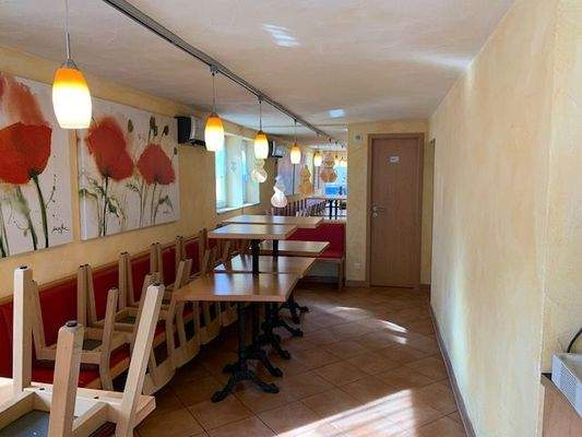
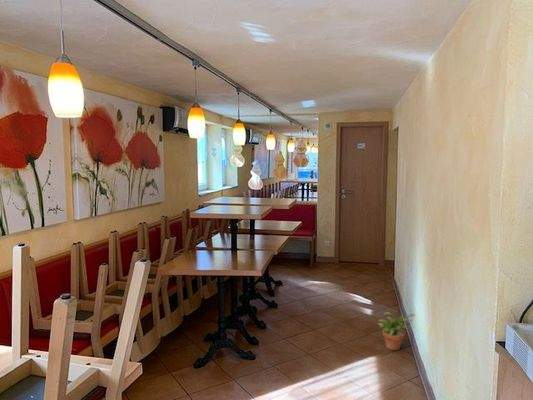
+ potted plant [377,311,416,351]
